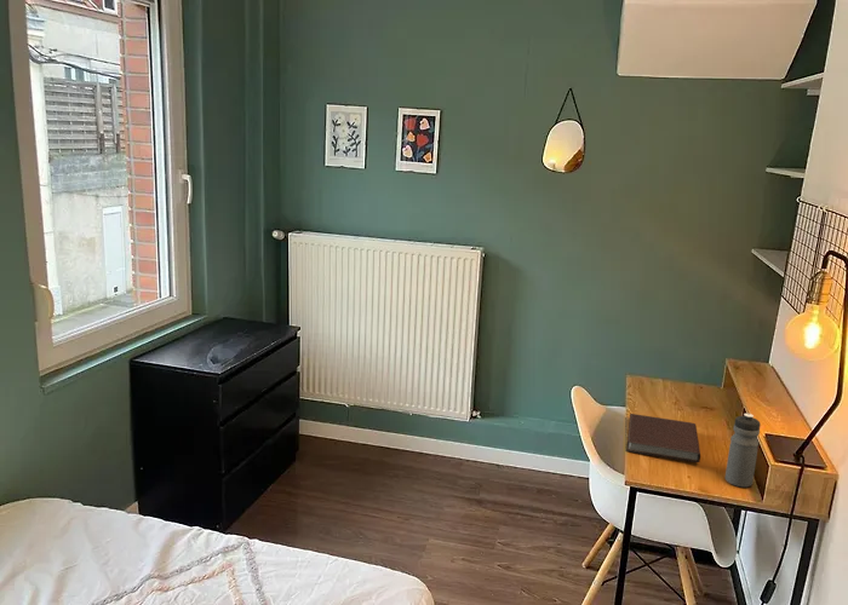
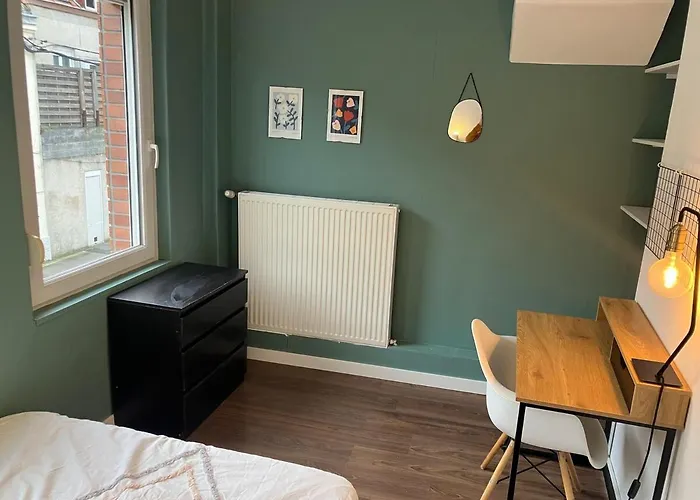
- notebook [625,413,701,463]
- water bottle [724,413,762,489]
